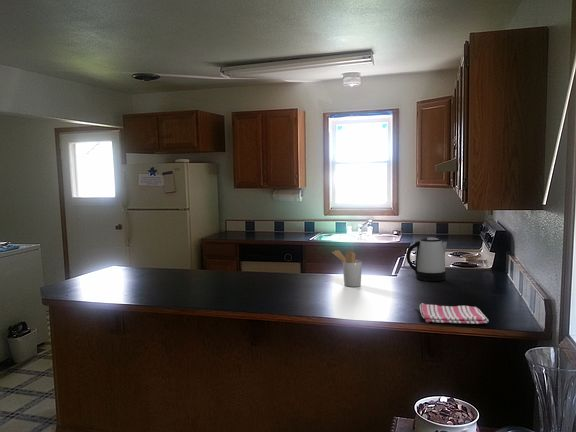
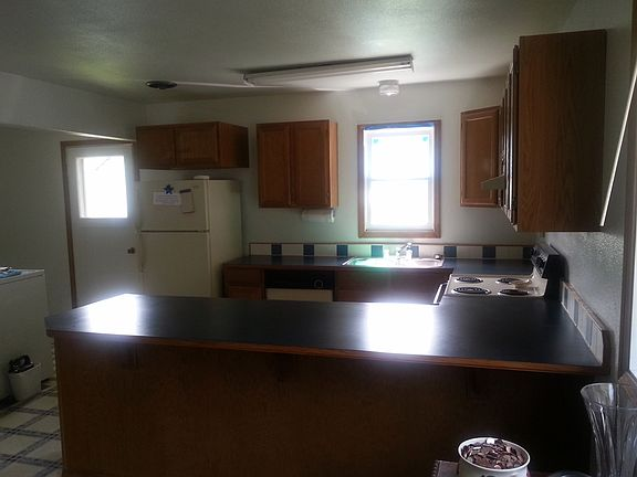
- utensil holder [331,249,363,288]
- dish towel [418,302,490,325]
- kettle [405,237,448,282]
